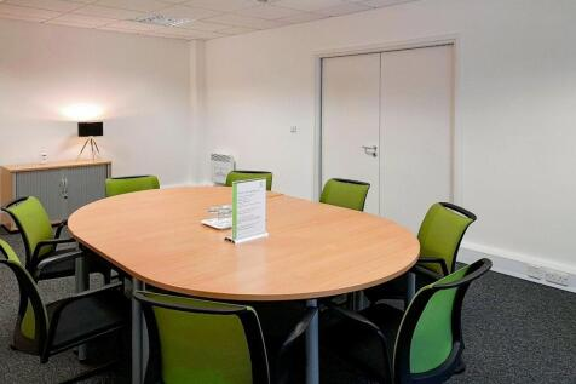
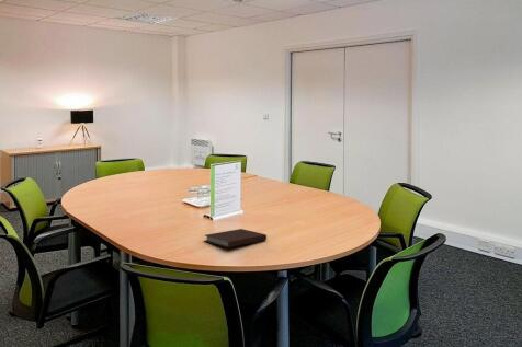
+ notebook [204,228,268,248]
